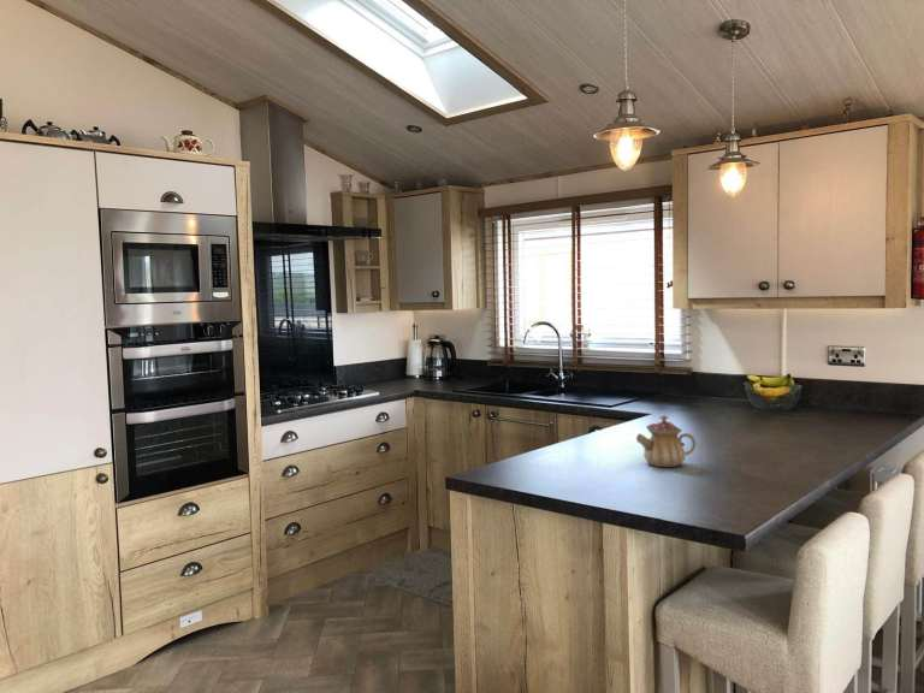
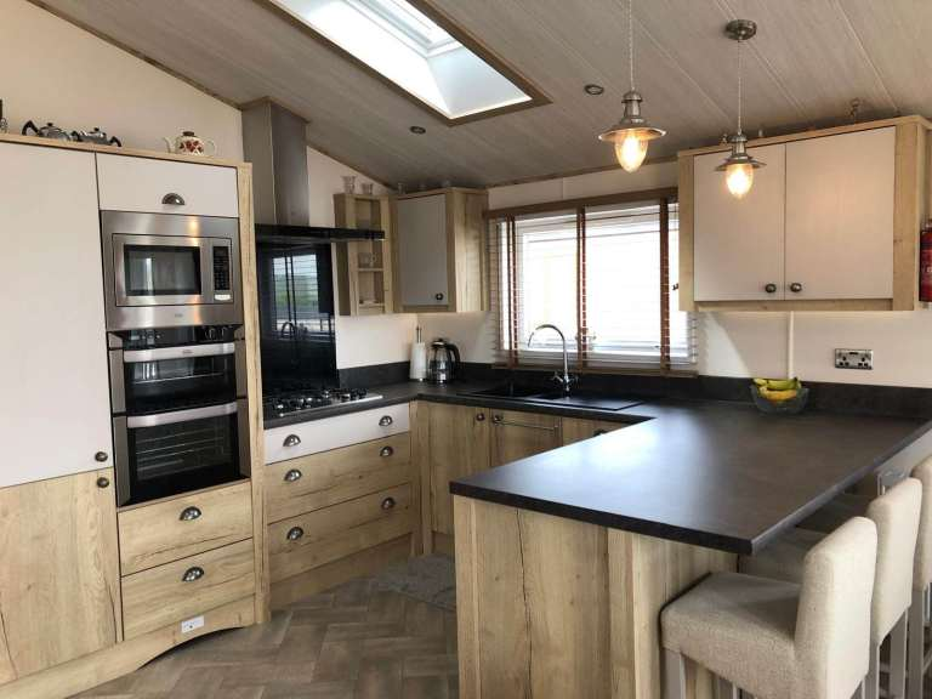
- teapot [635,414,697,468]
